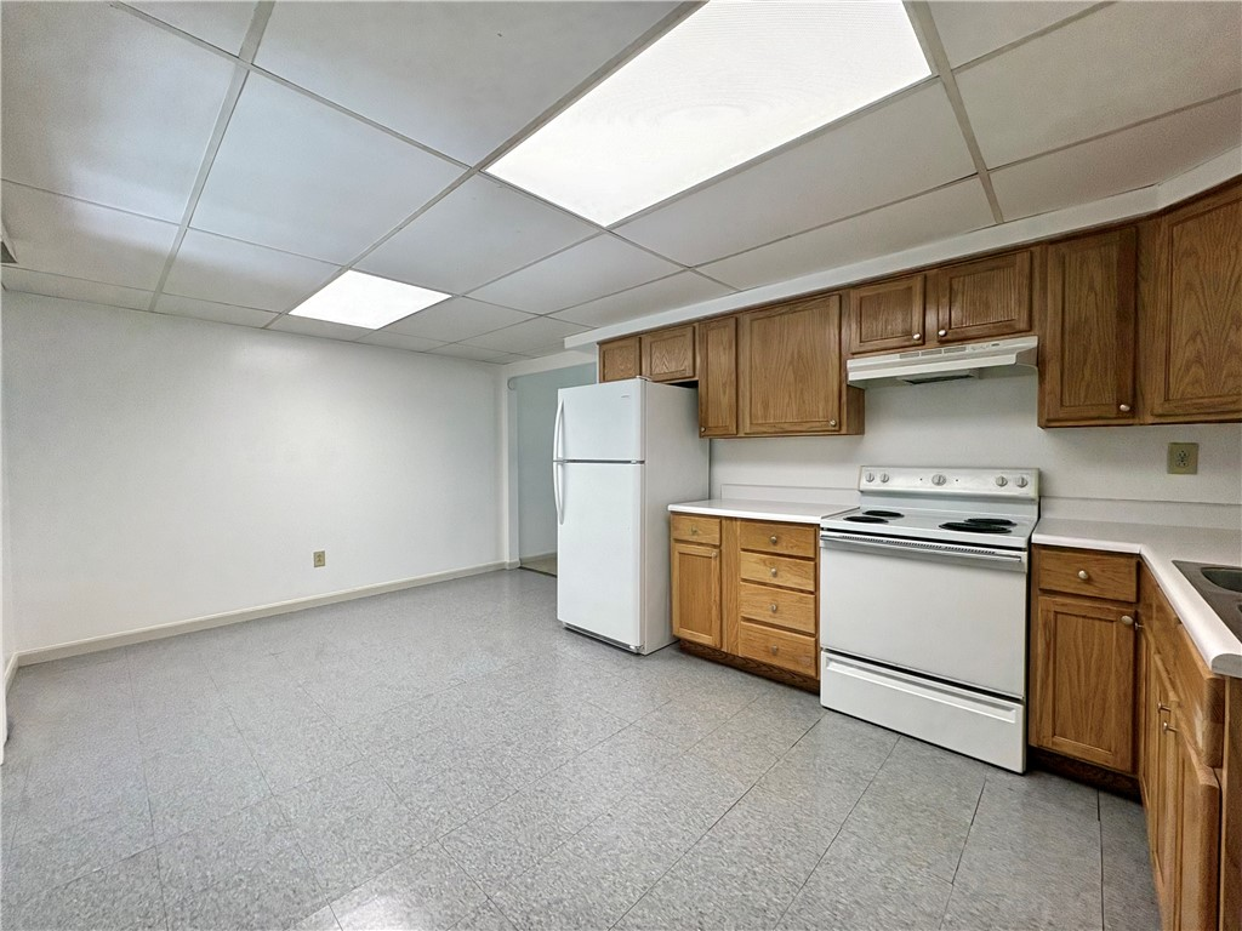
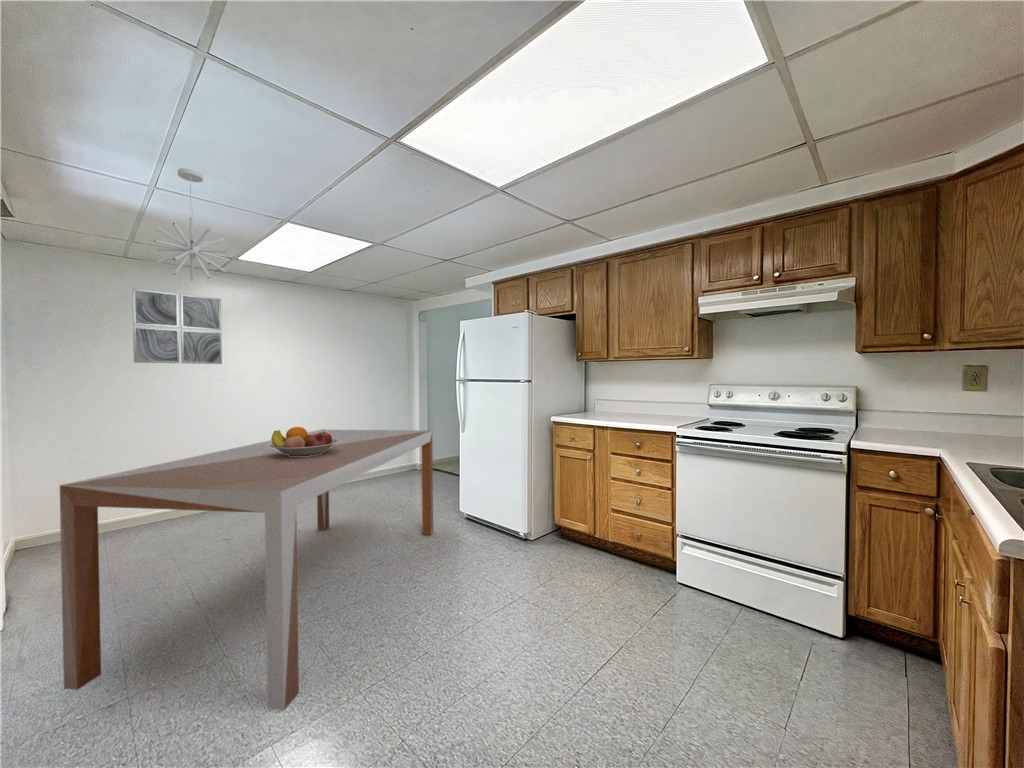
+ wall art [131,288,223,365]
+ pendant light [153,167,228,282]
+ table [59,429,434,711]
+ fruit bowl [269,426,339,456]
